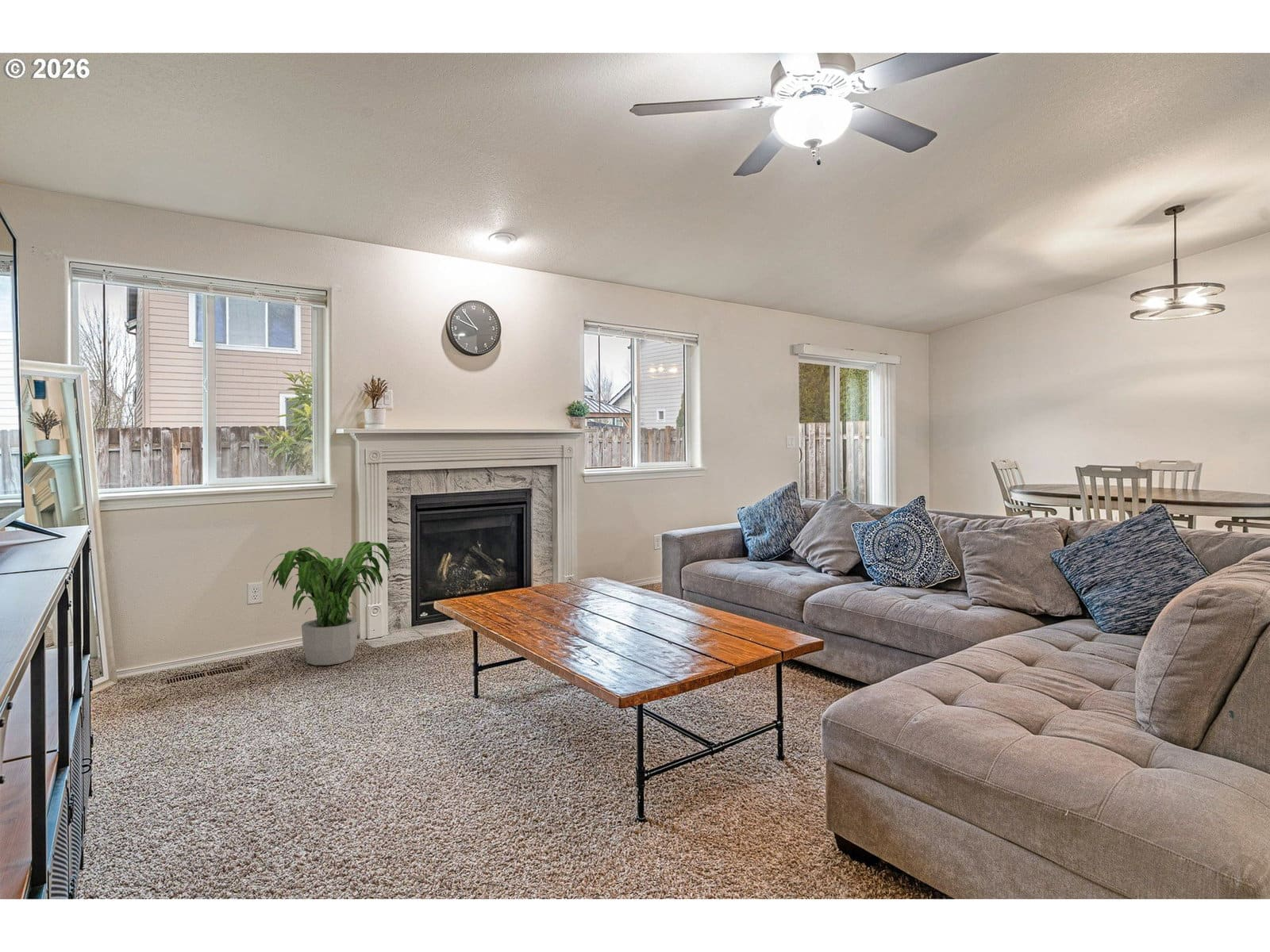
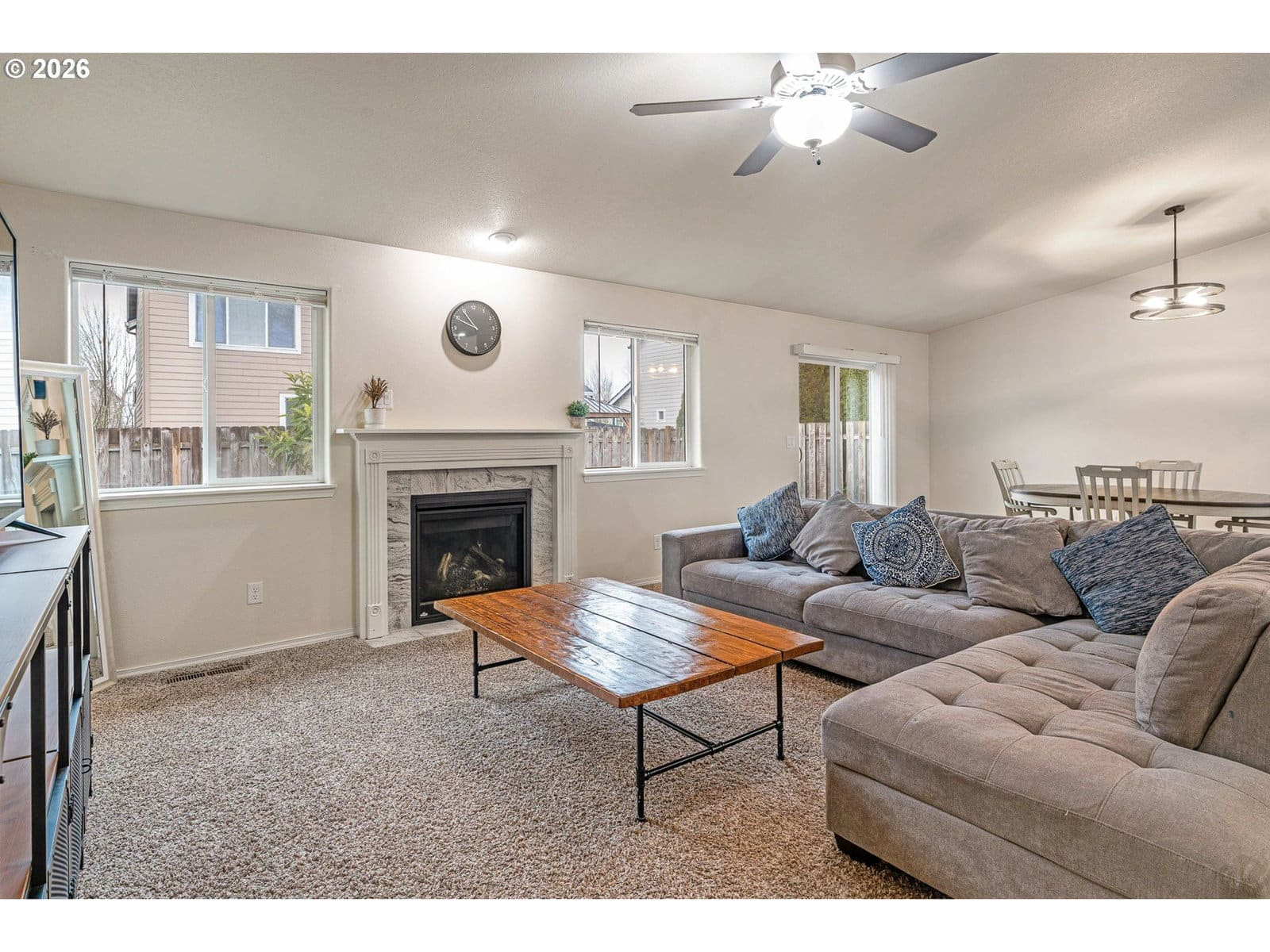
- potted plant [263,540,394,666]
